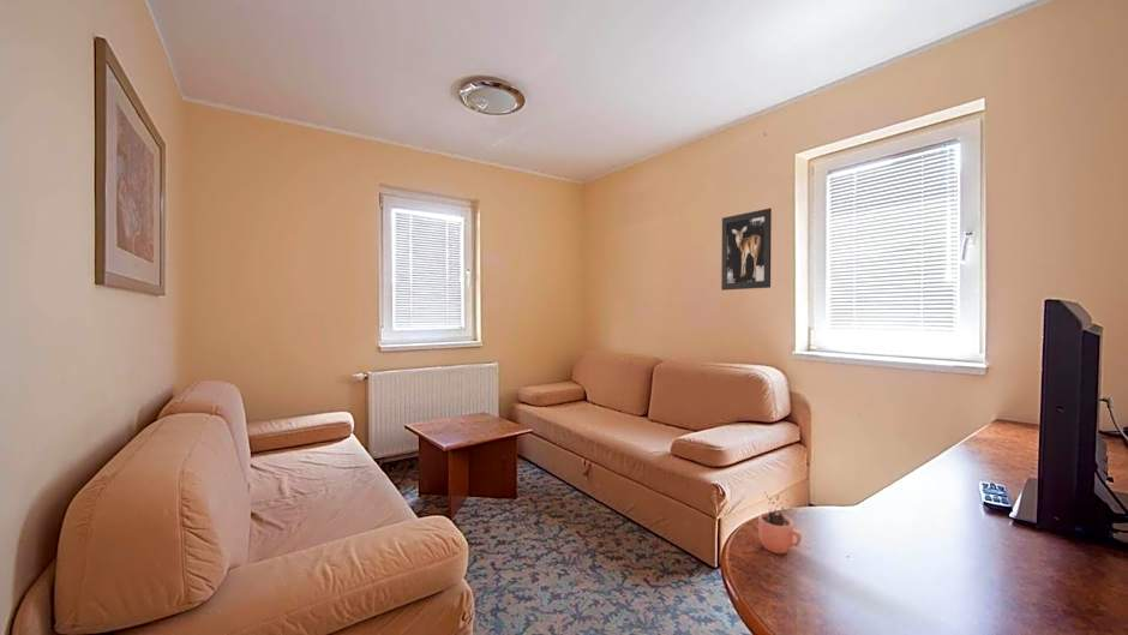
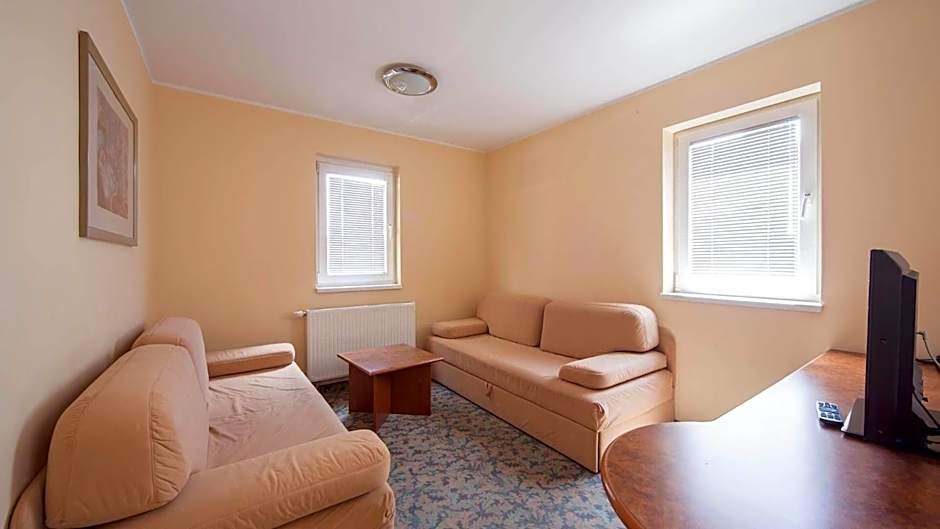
- cocoa [757,491,803,555]
- wall art [720,208,773,292]
